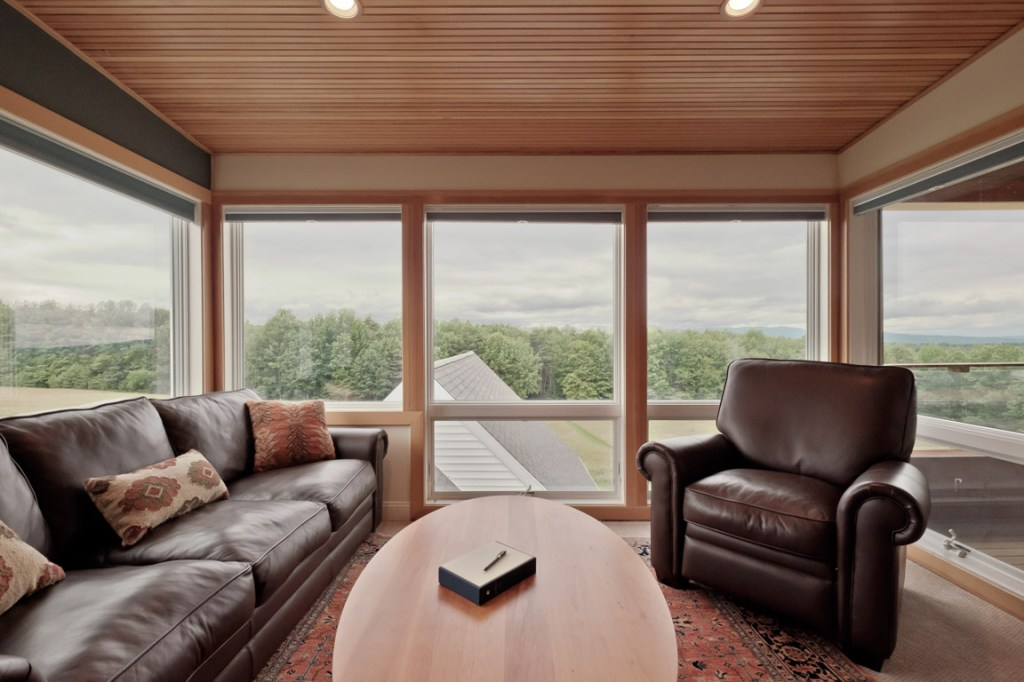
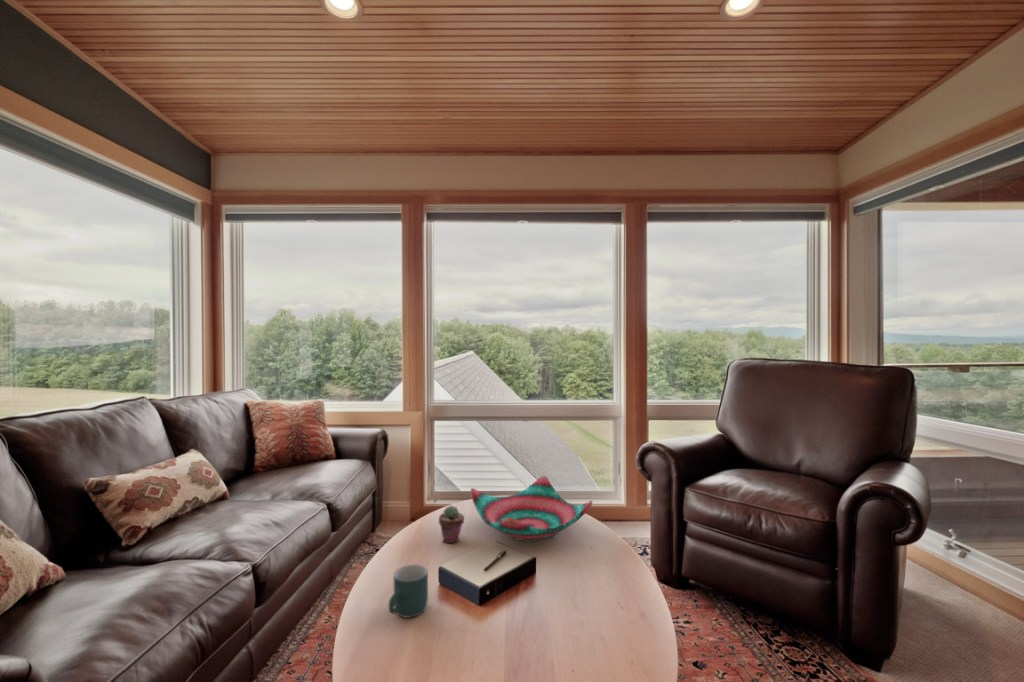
+ potted succulent [438,504,465,544]
+ decorative bowl [470,475,593,543]
+ mug [388,563,429,619]
